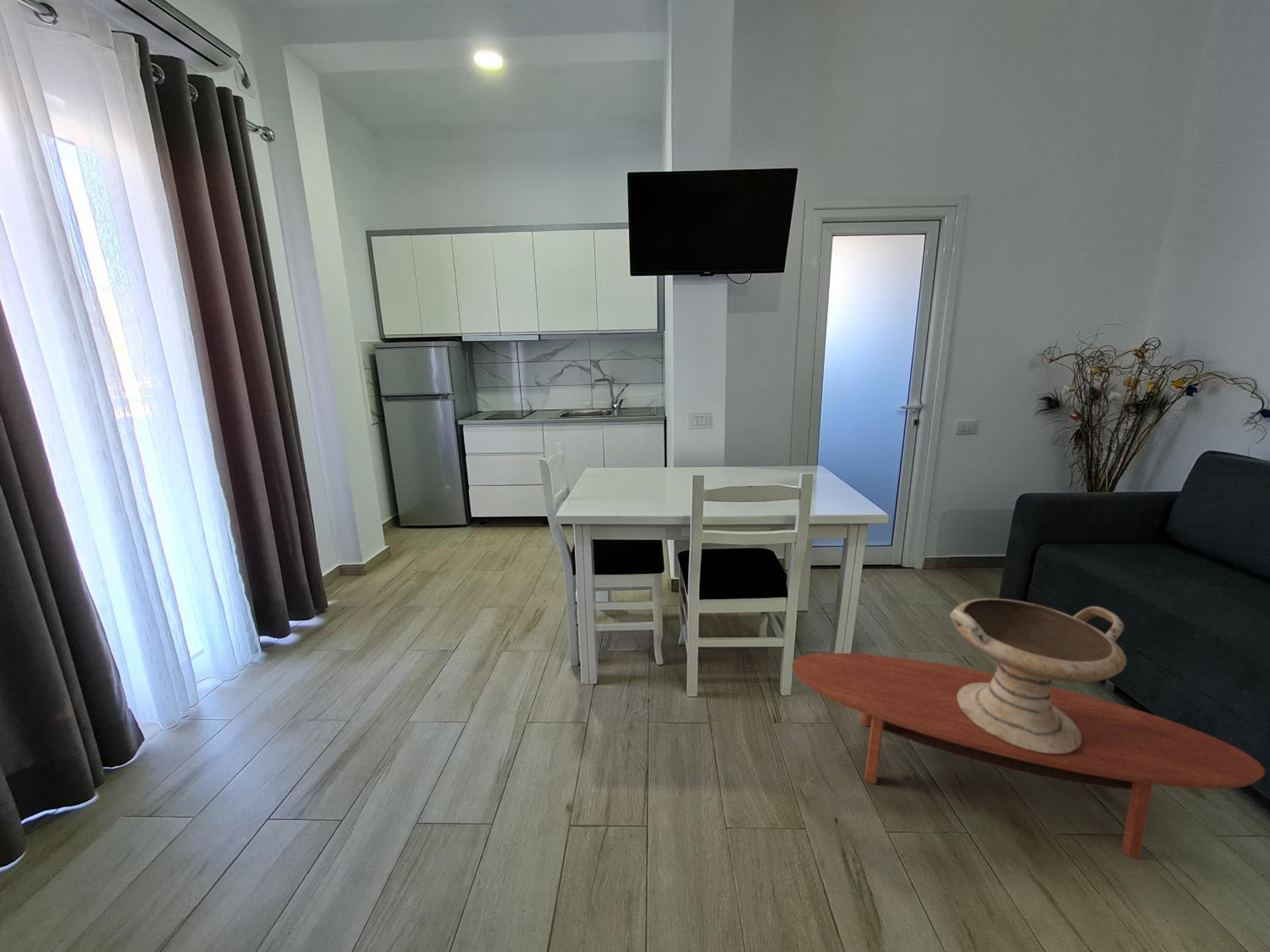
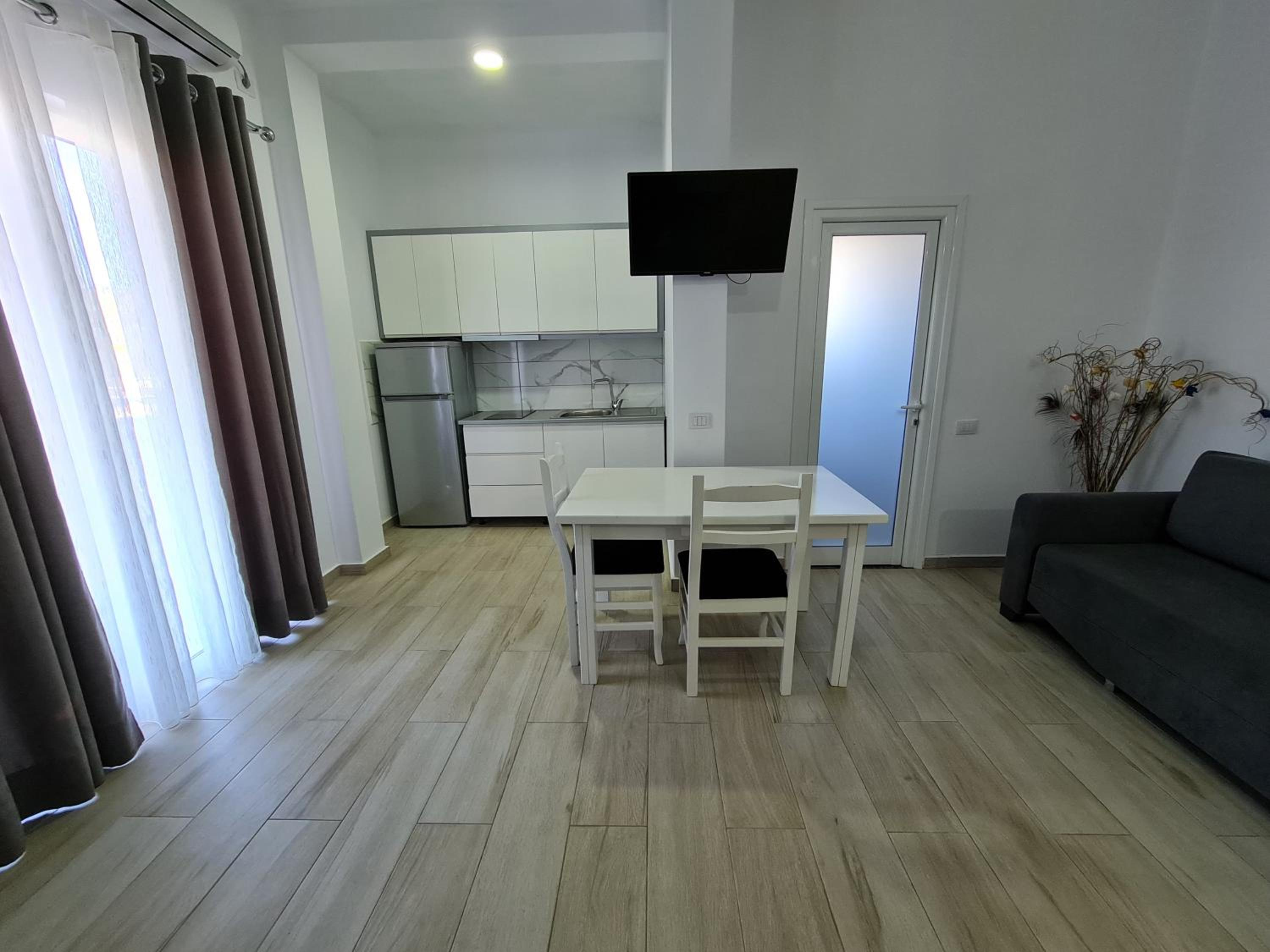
- decorative bowl [949,598,1127,754]
- coffee table [791,652,1265,858]
